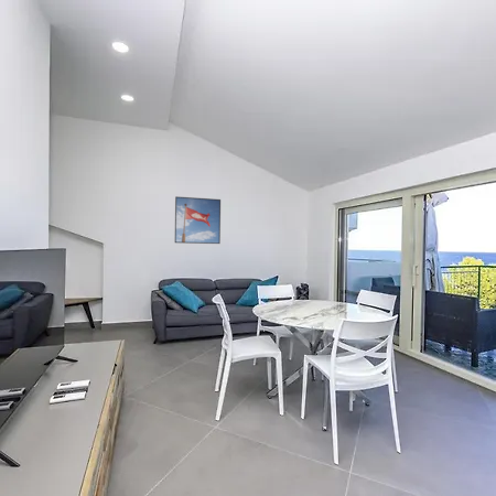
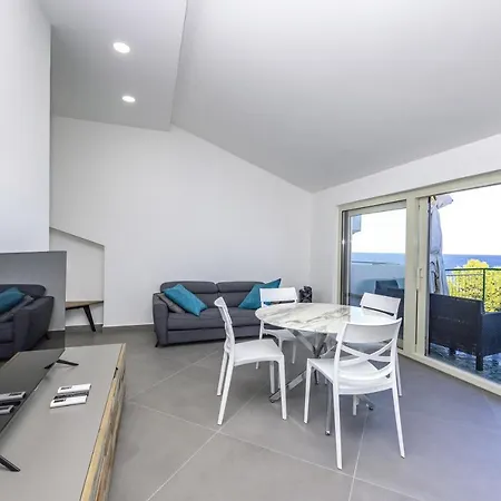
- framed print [174,195,222,245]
